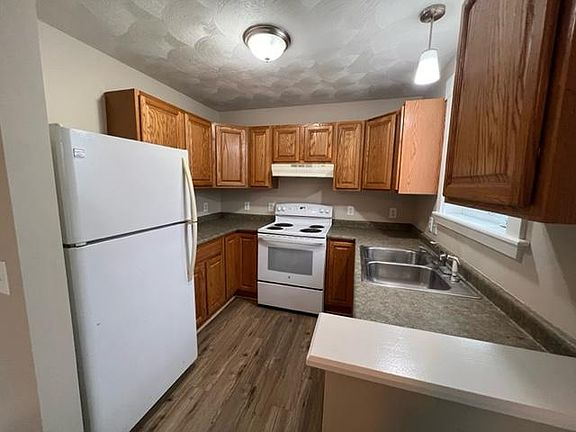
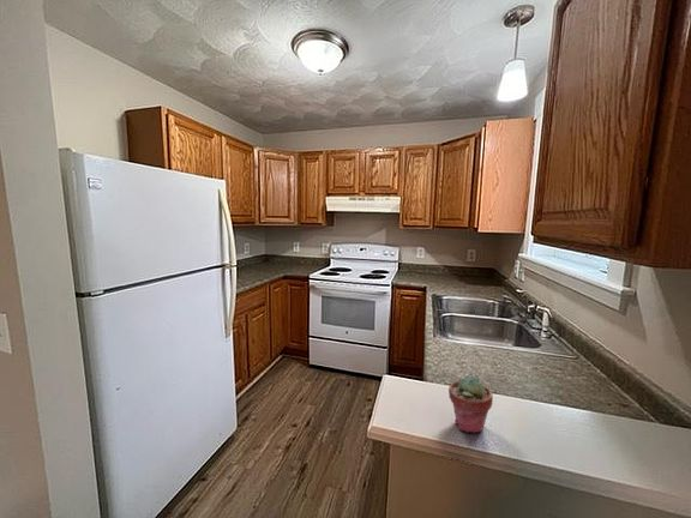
+ potted succulent [447,374,494,434]
